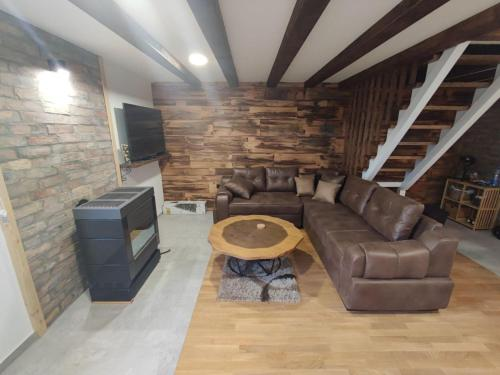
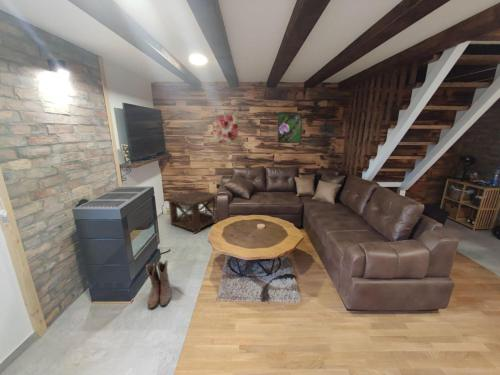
+ side table [166,189,217,235]
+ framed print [277,112,303,144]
+ wall art [215,114,239,144]
+ boots [145,259,172,309]
